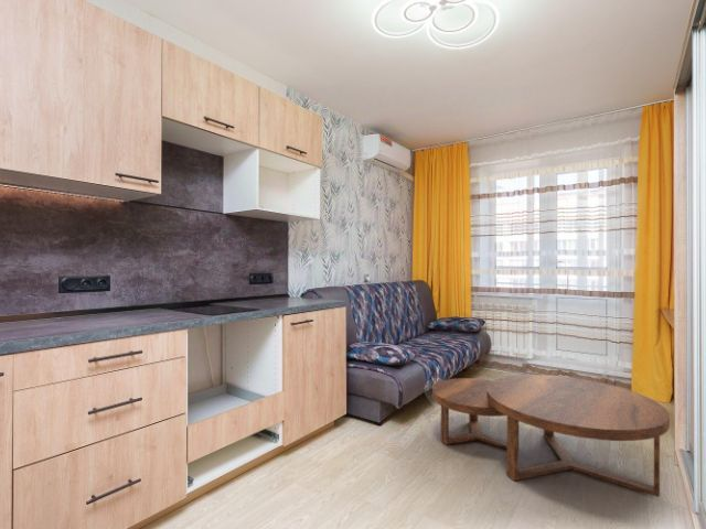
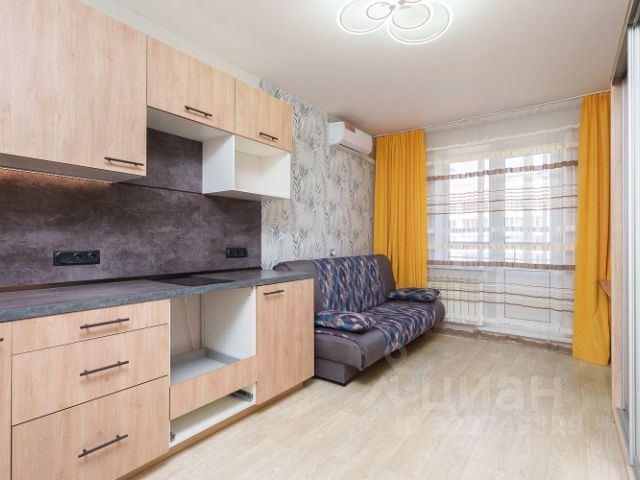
- coffee table [431,374,671,498]
